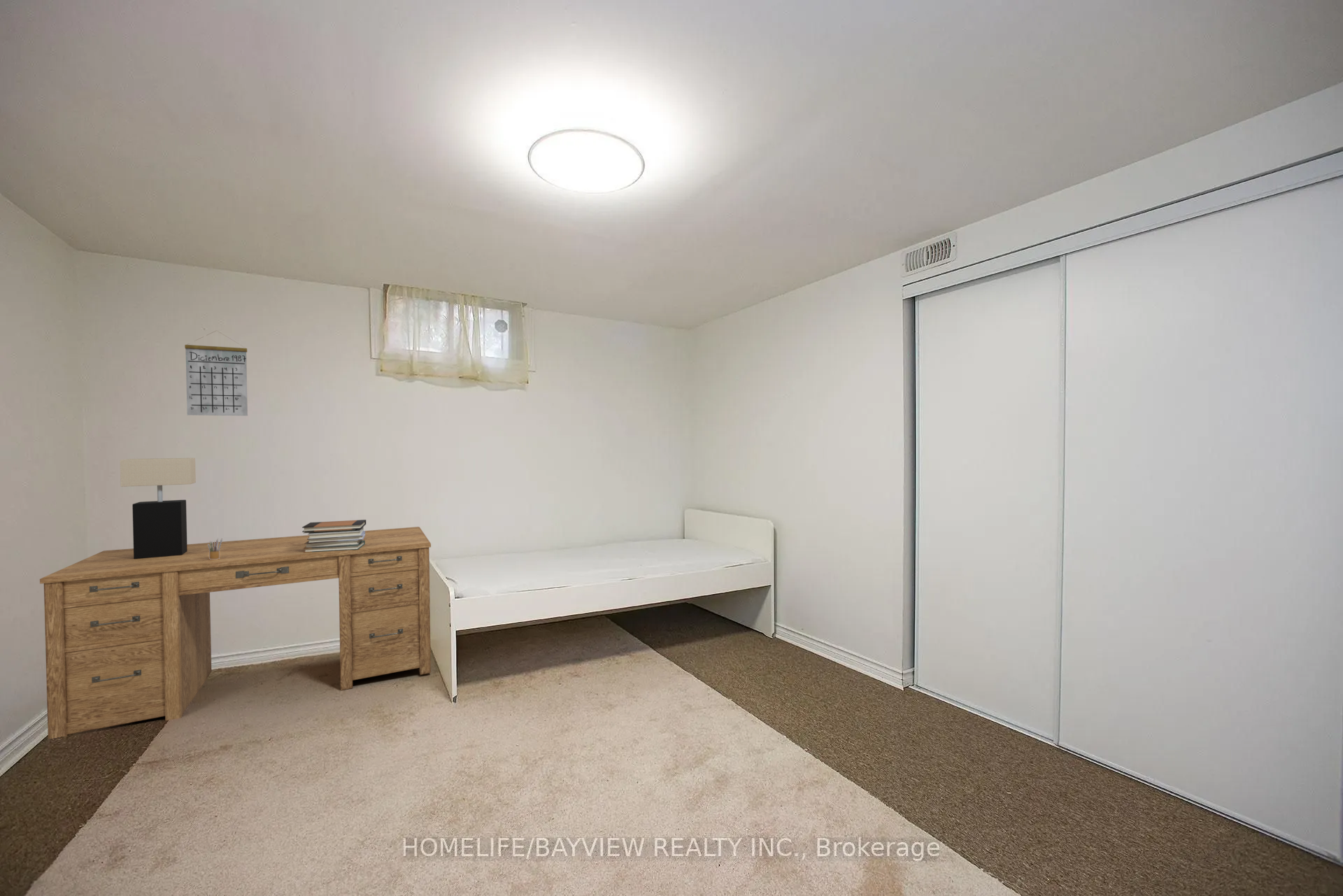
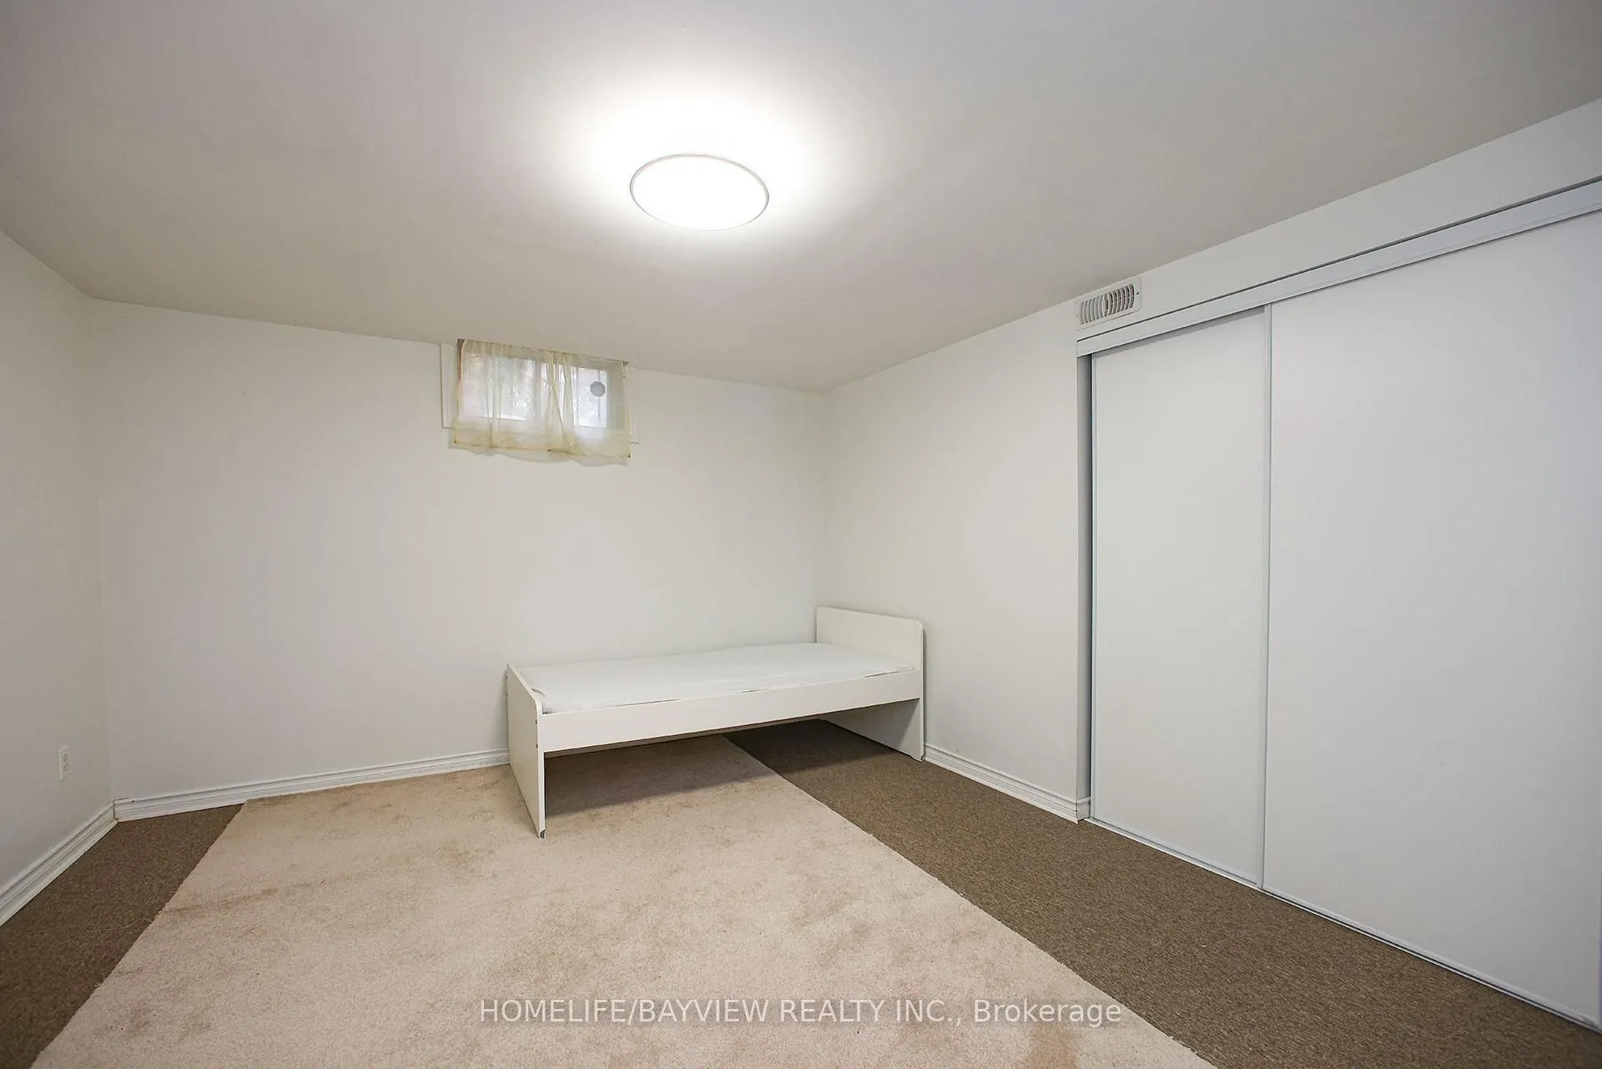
- desk [39,526,432,739]
- calendar [184,330,248,416]
- book stack [301,519,367,553]
- table lamp [120,457,197,559]
- pencil box [208,537,223,560]
